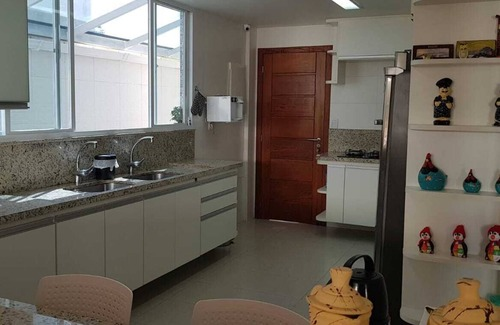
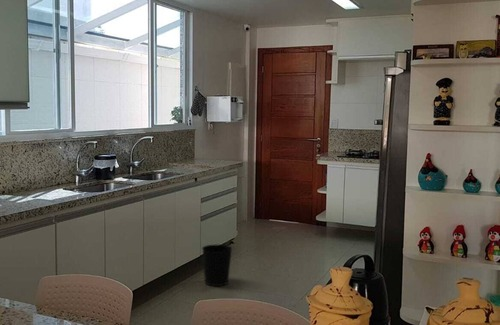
+ wastebasket [201,244,233,287]
